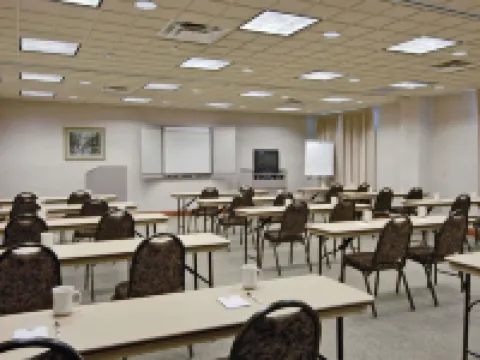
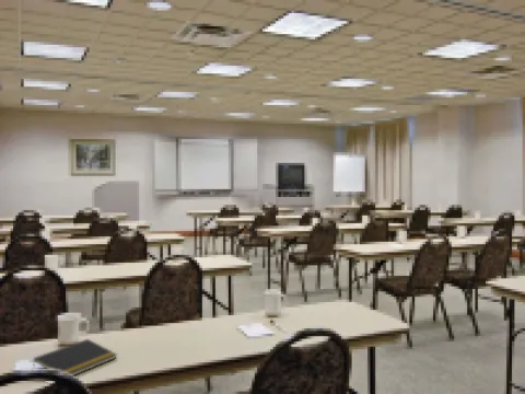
+ notepad [32,338,118,376]
